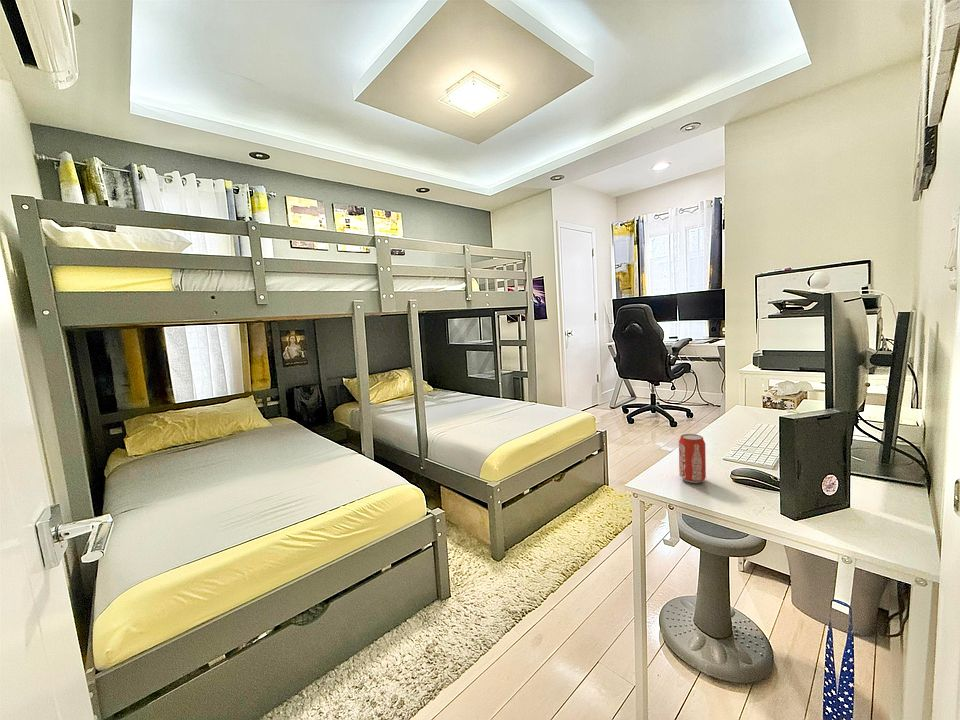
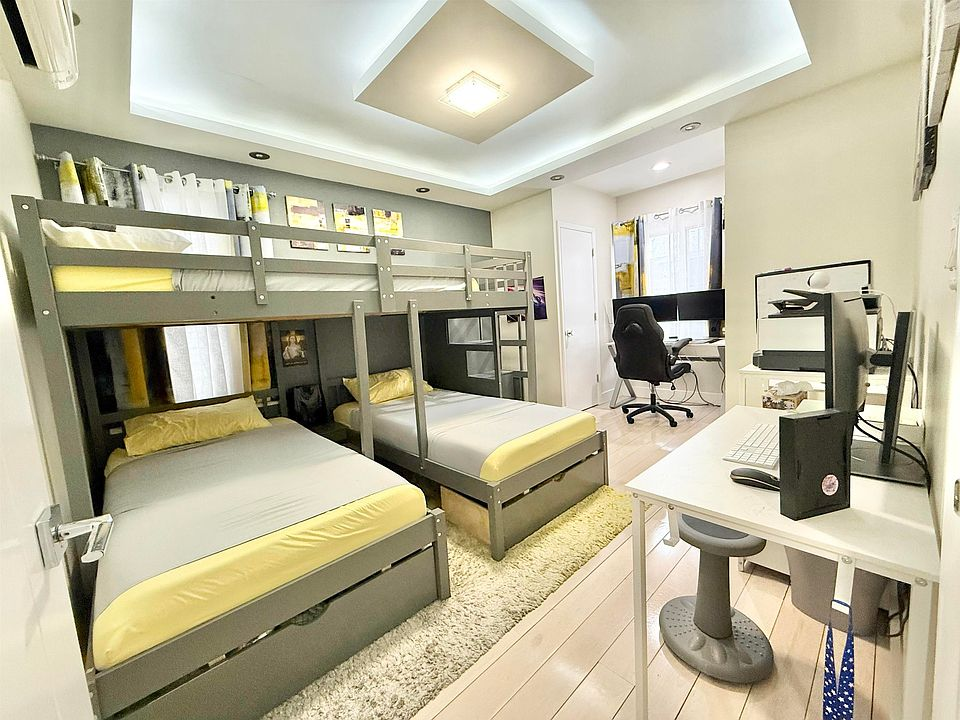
- beverage can [678,433,707,484]
